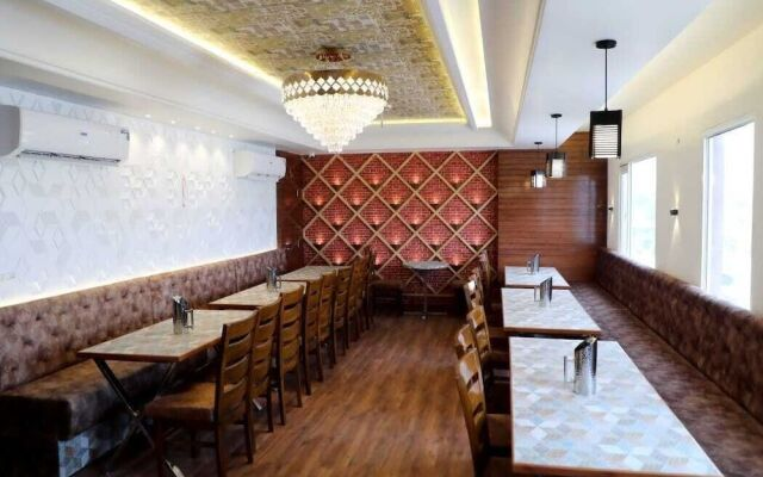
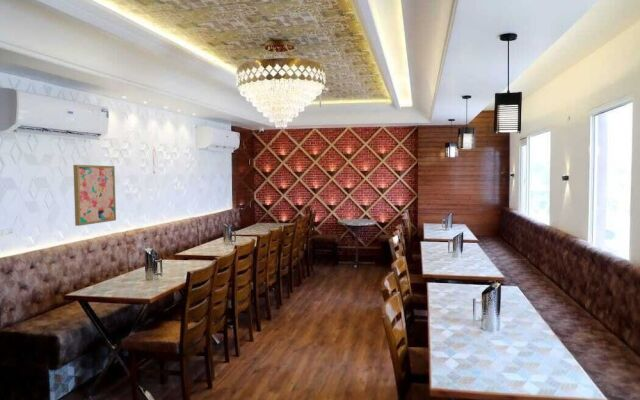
+ wall art [72,164,117,227]
